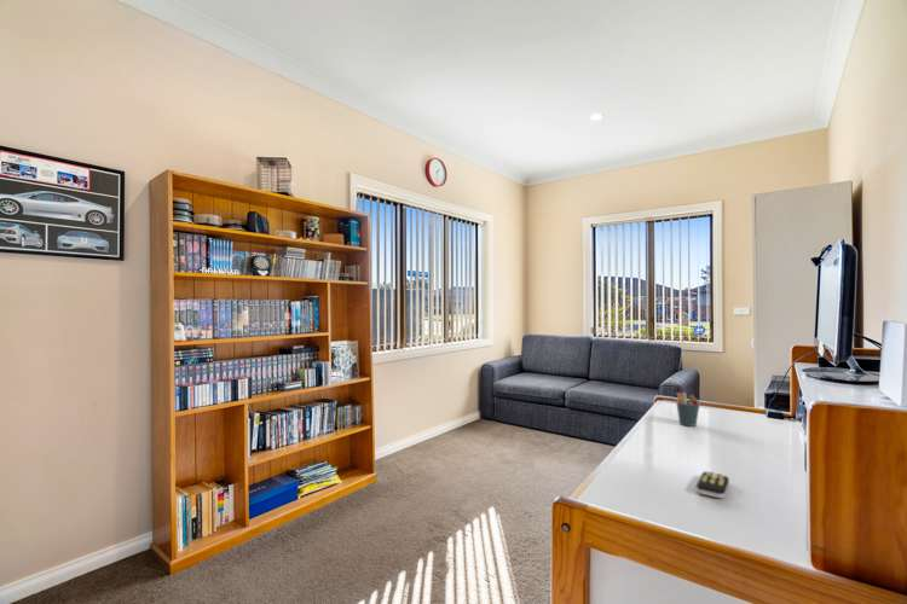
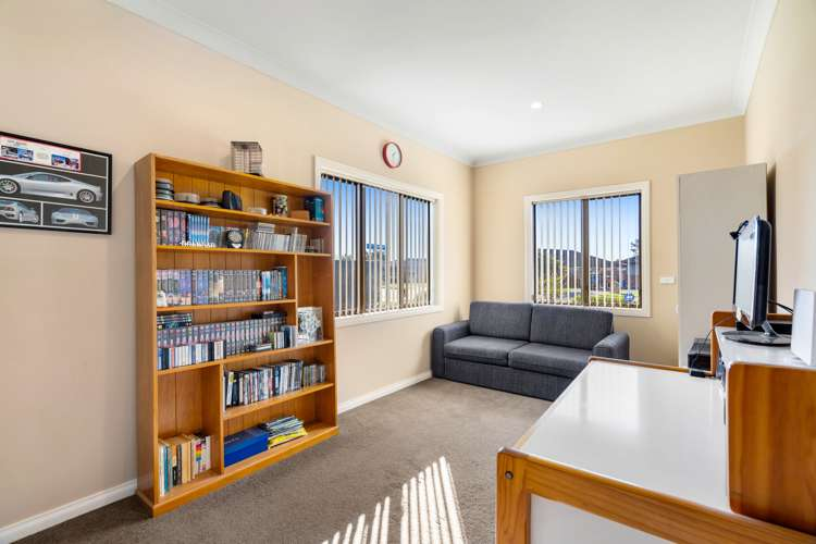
- pen holder [675,391,701,428]
- remote control [695,470,730,499]
